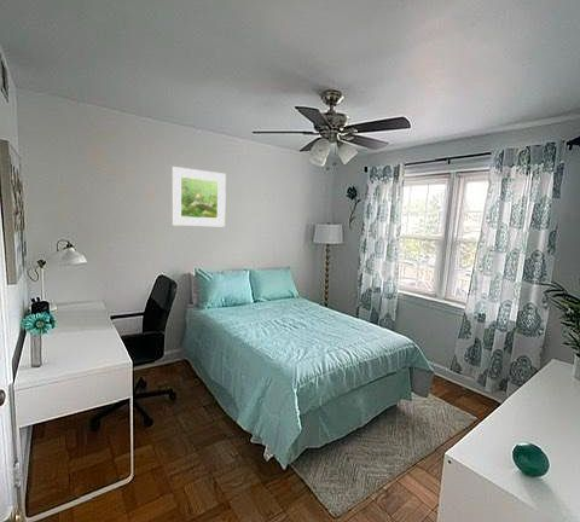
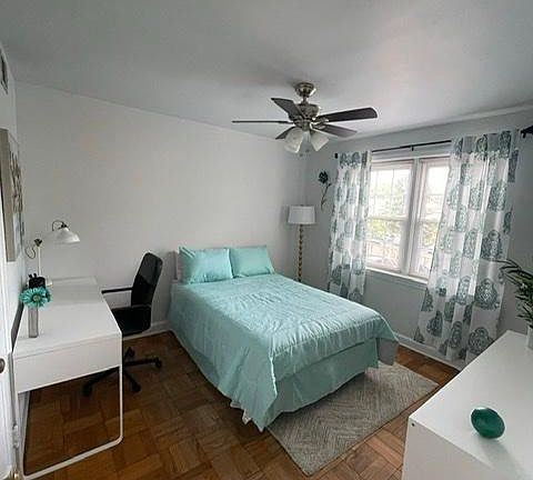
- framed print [170,166,227,228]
